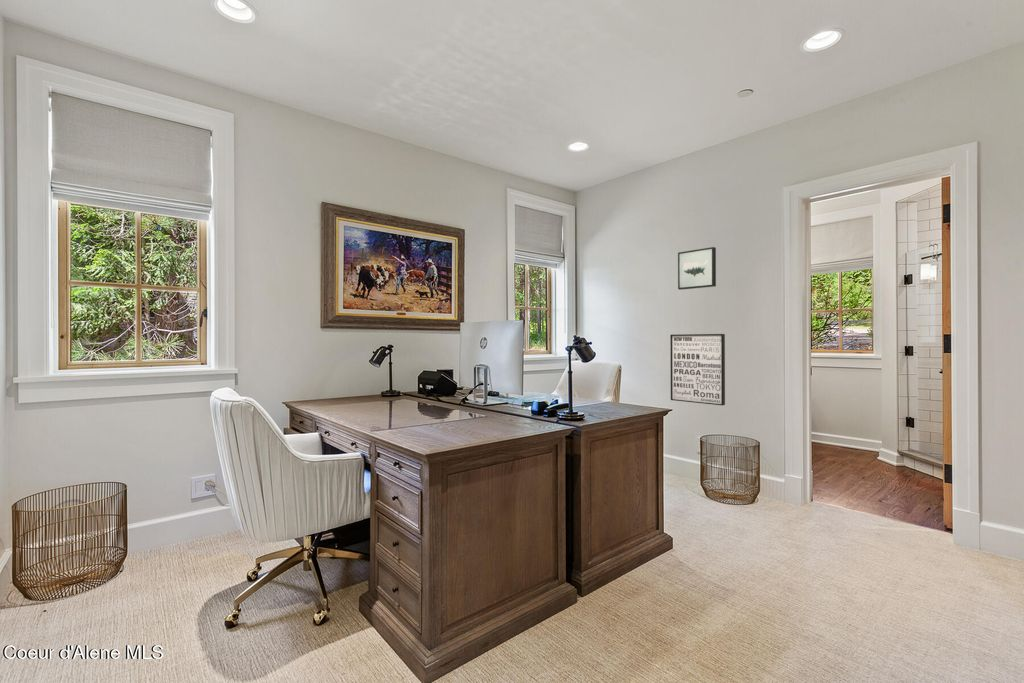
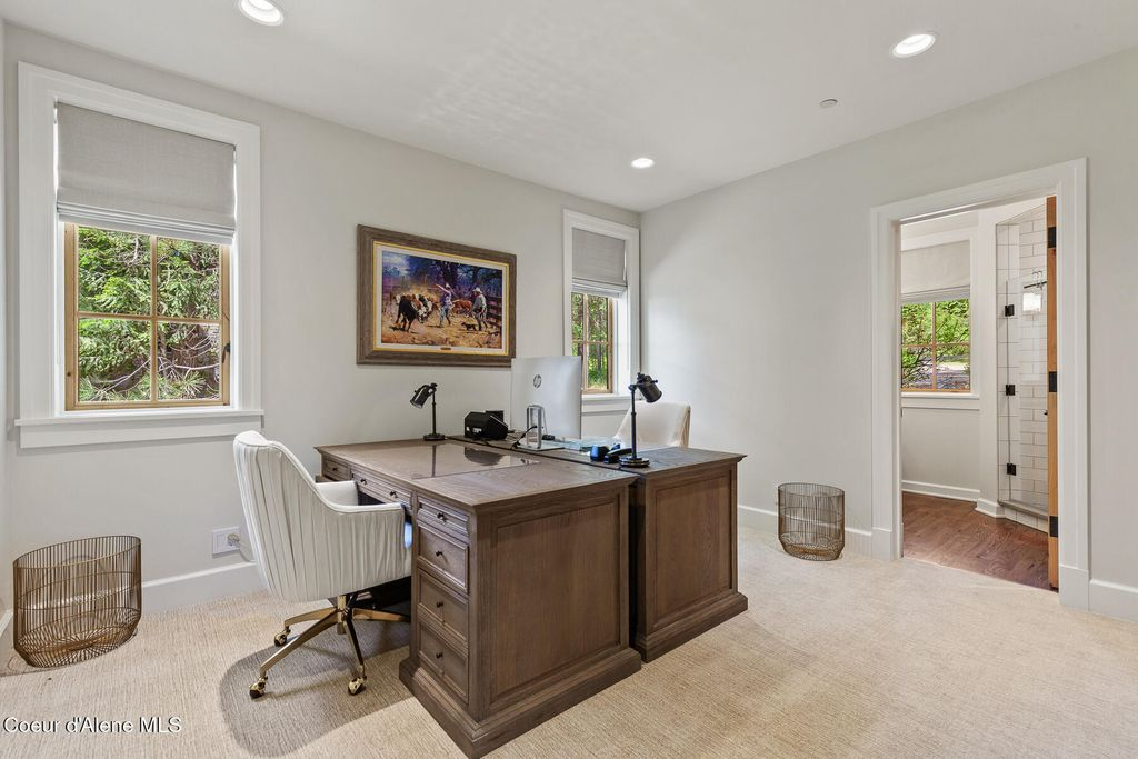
- wall art [669,333,726,406]
- wall art [677,246,717,291]
